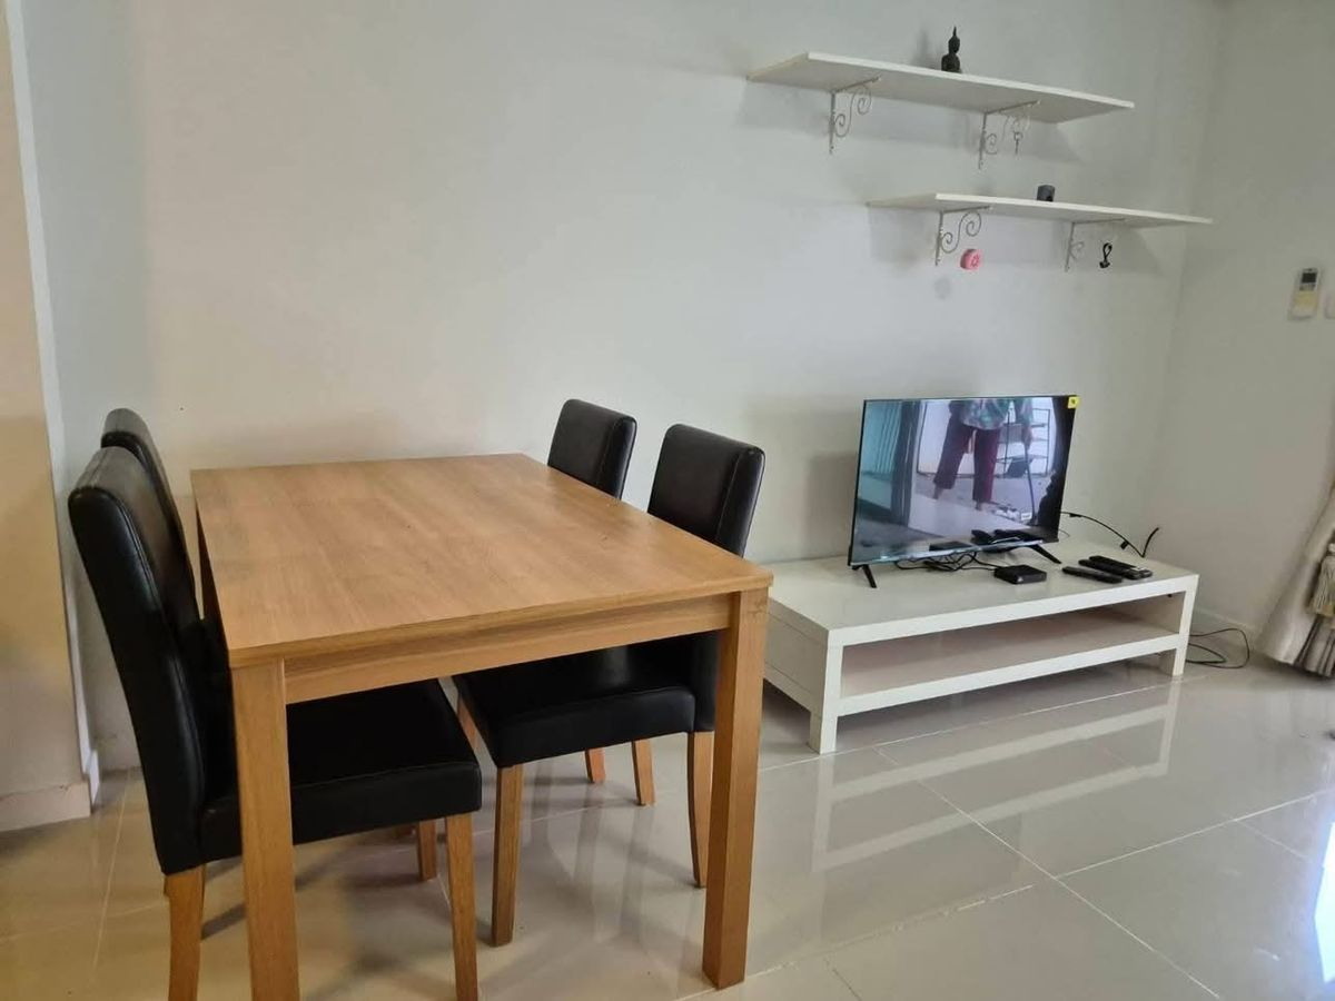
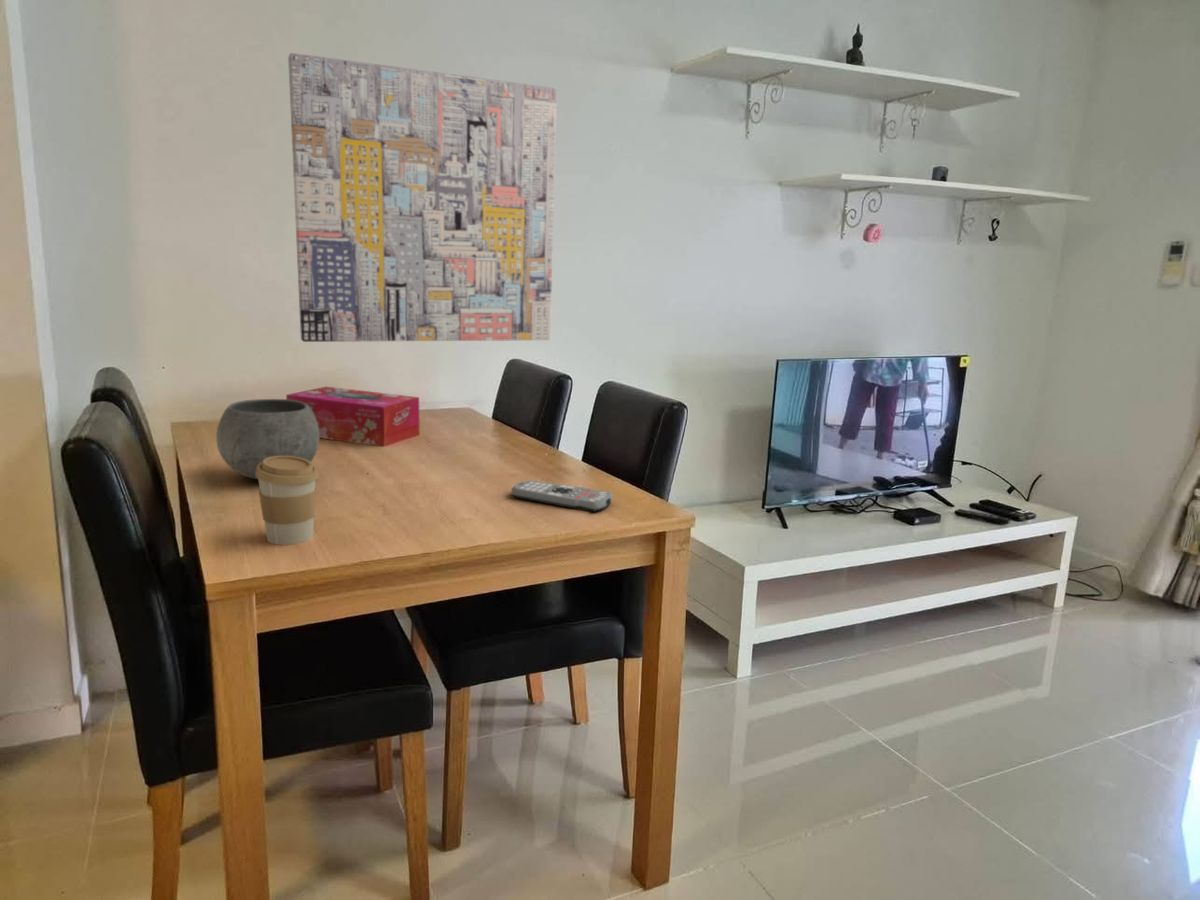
+ tissue box [285,386,421,448]
+ coffee cup [255,456,320,546]
+ wall art [287,52,558,343]
+ bowl [215,398,320,480]
+ remote control [511,480,614,513]
